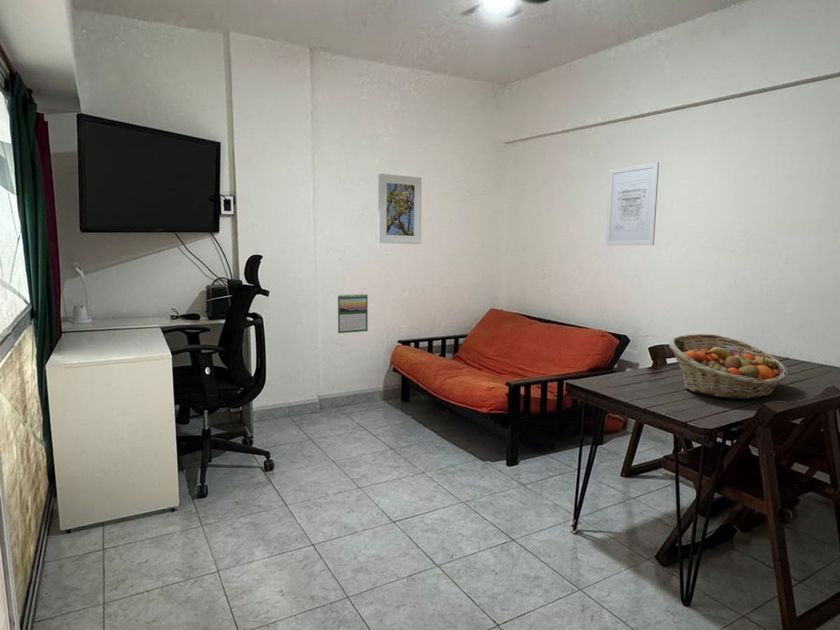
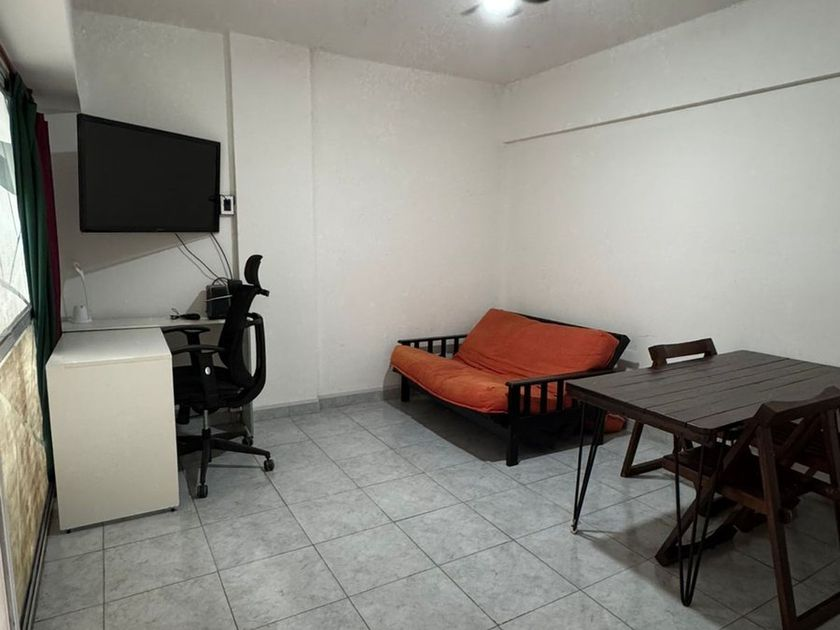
- fruit basket [668,333,789,400]
- wall art [605,161,660,247]
- calendar [337,293,369,334]
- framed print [377,173,423,245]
